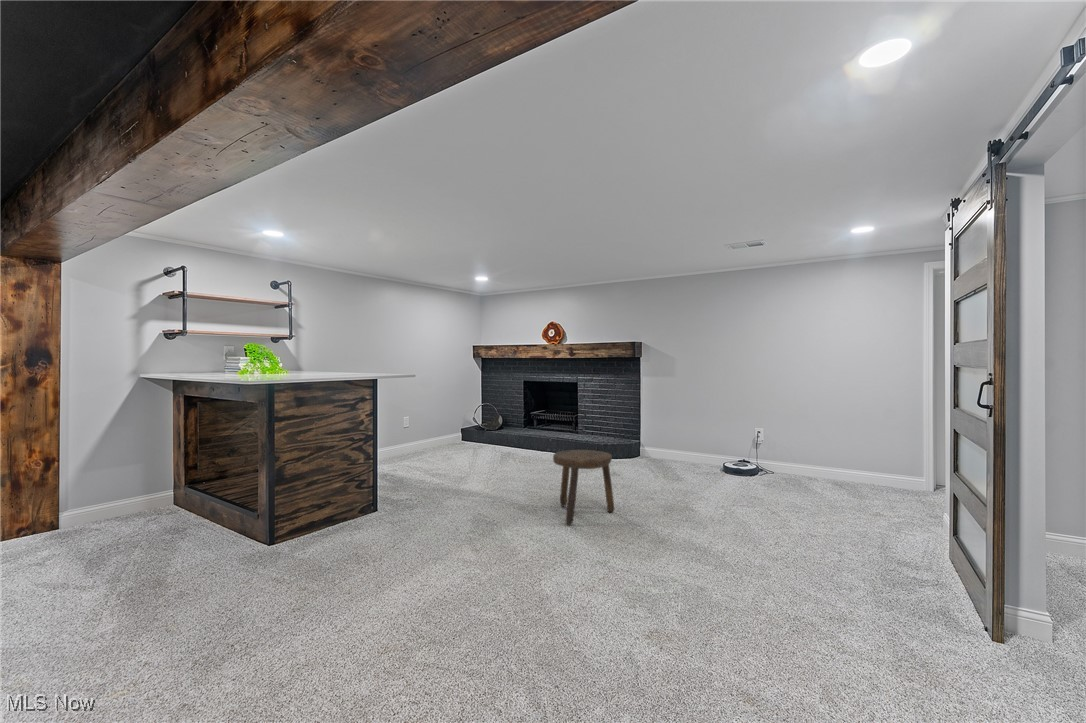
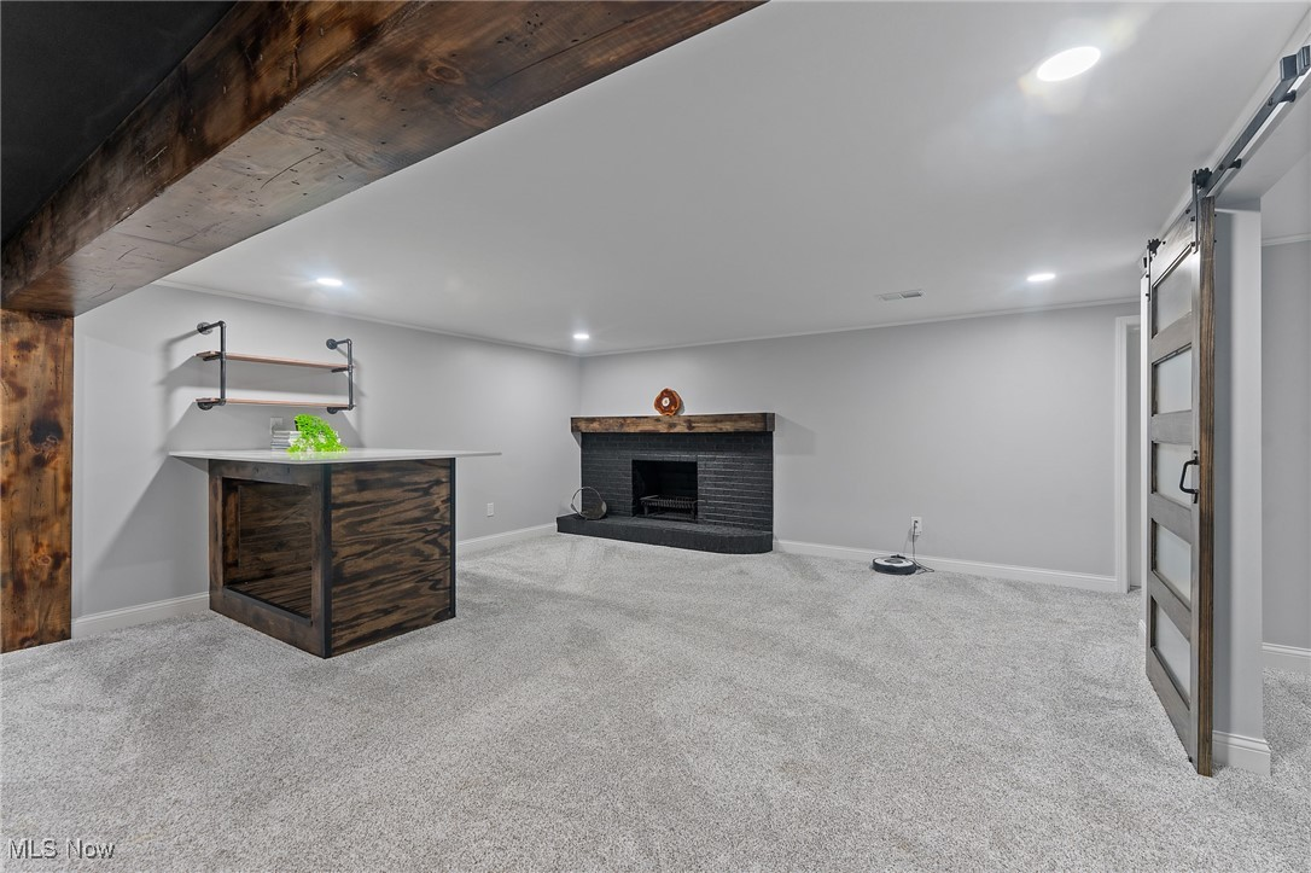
- stool [552,449,615,525]
